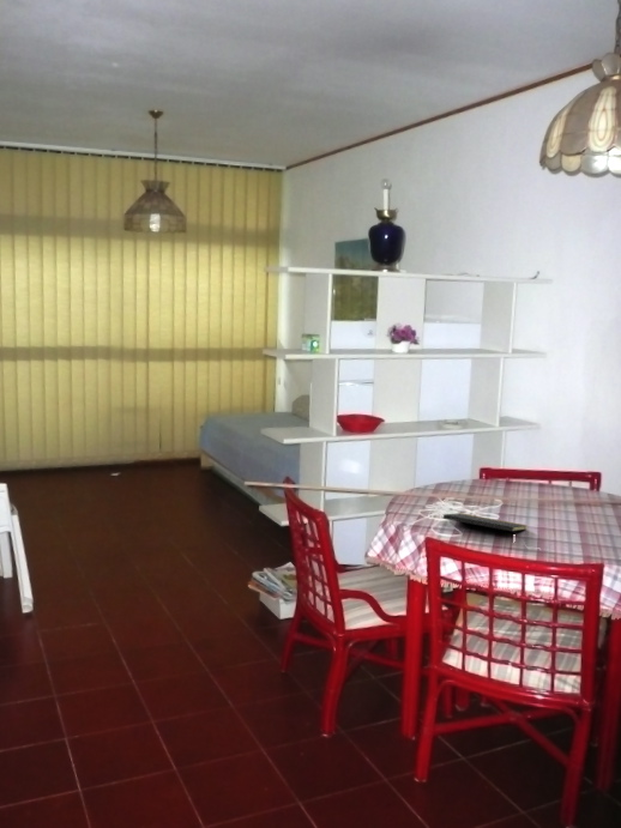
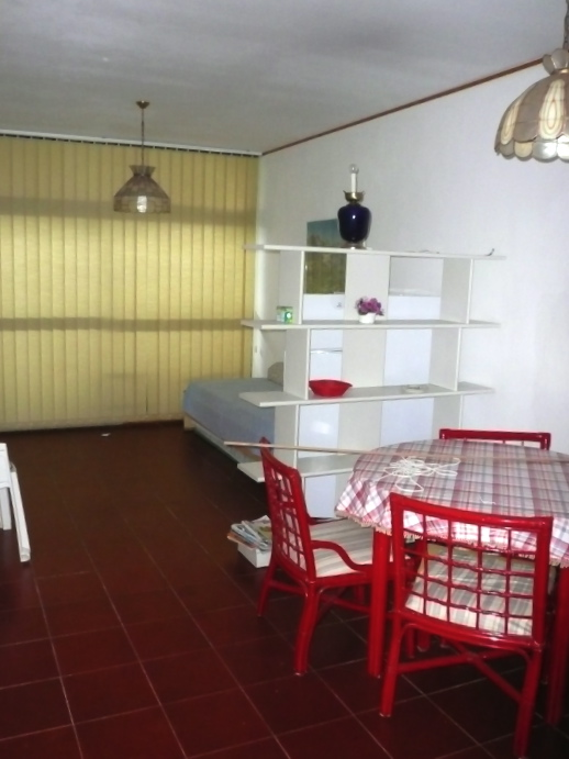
- notepad [442,512,529,533]
